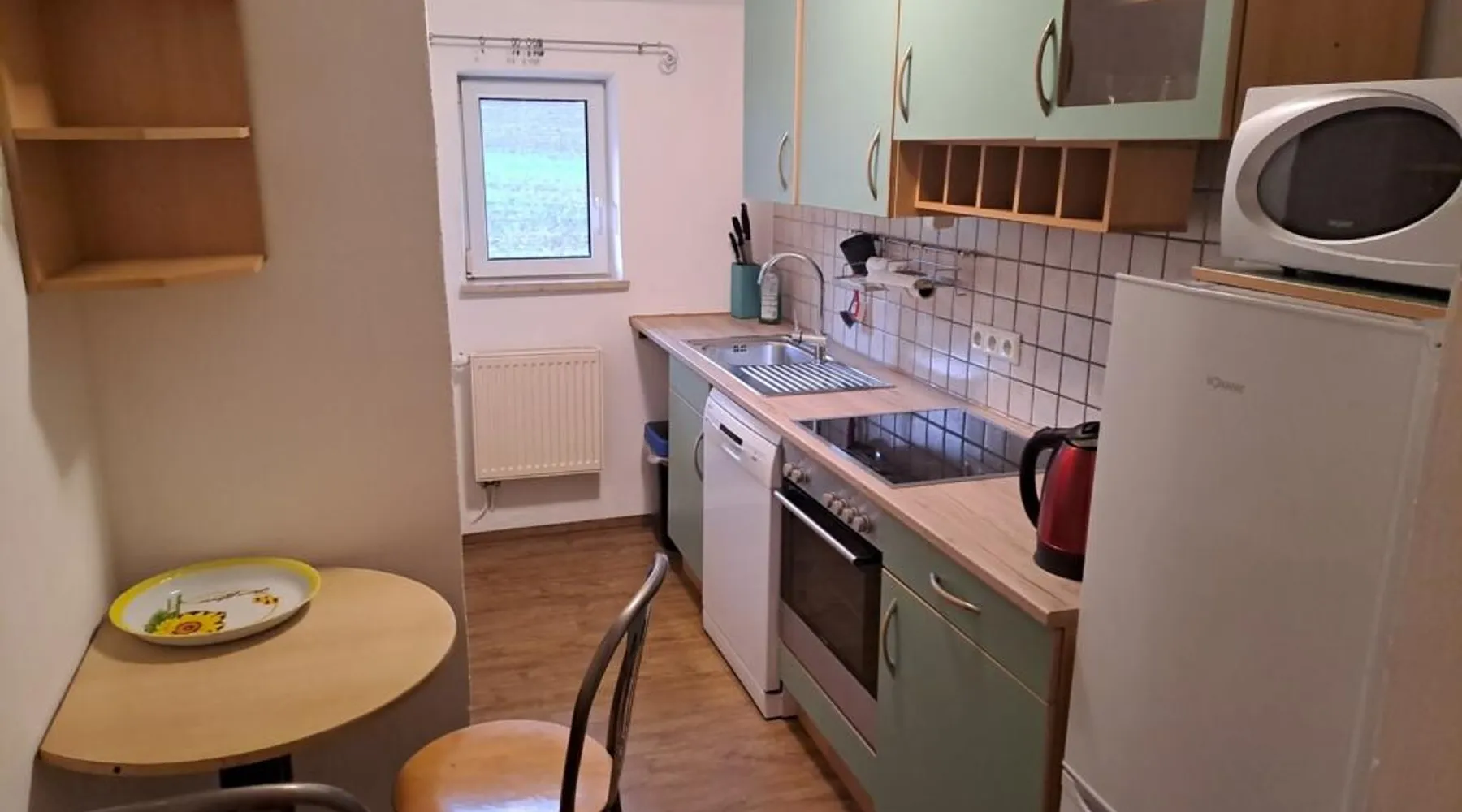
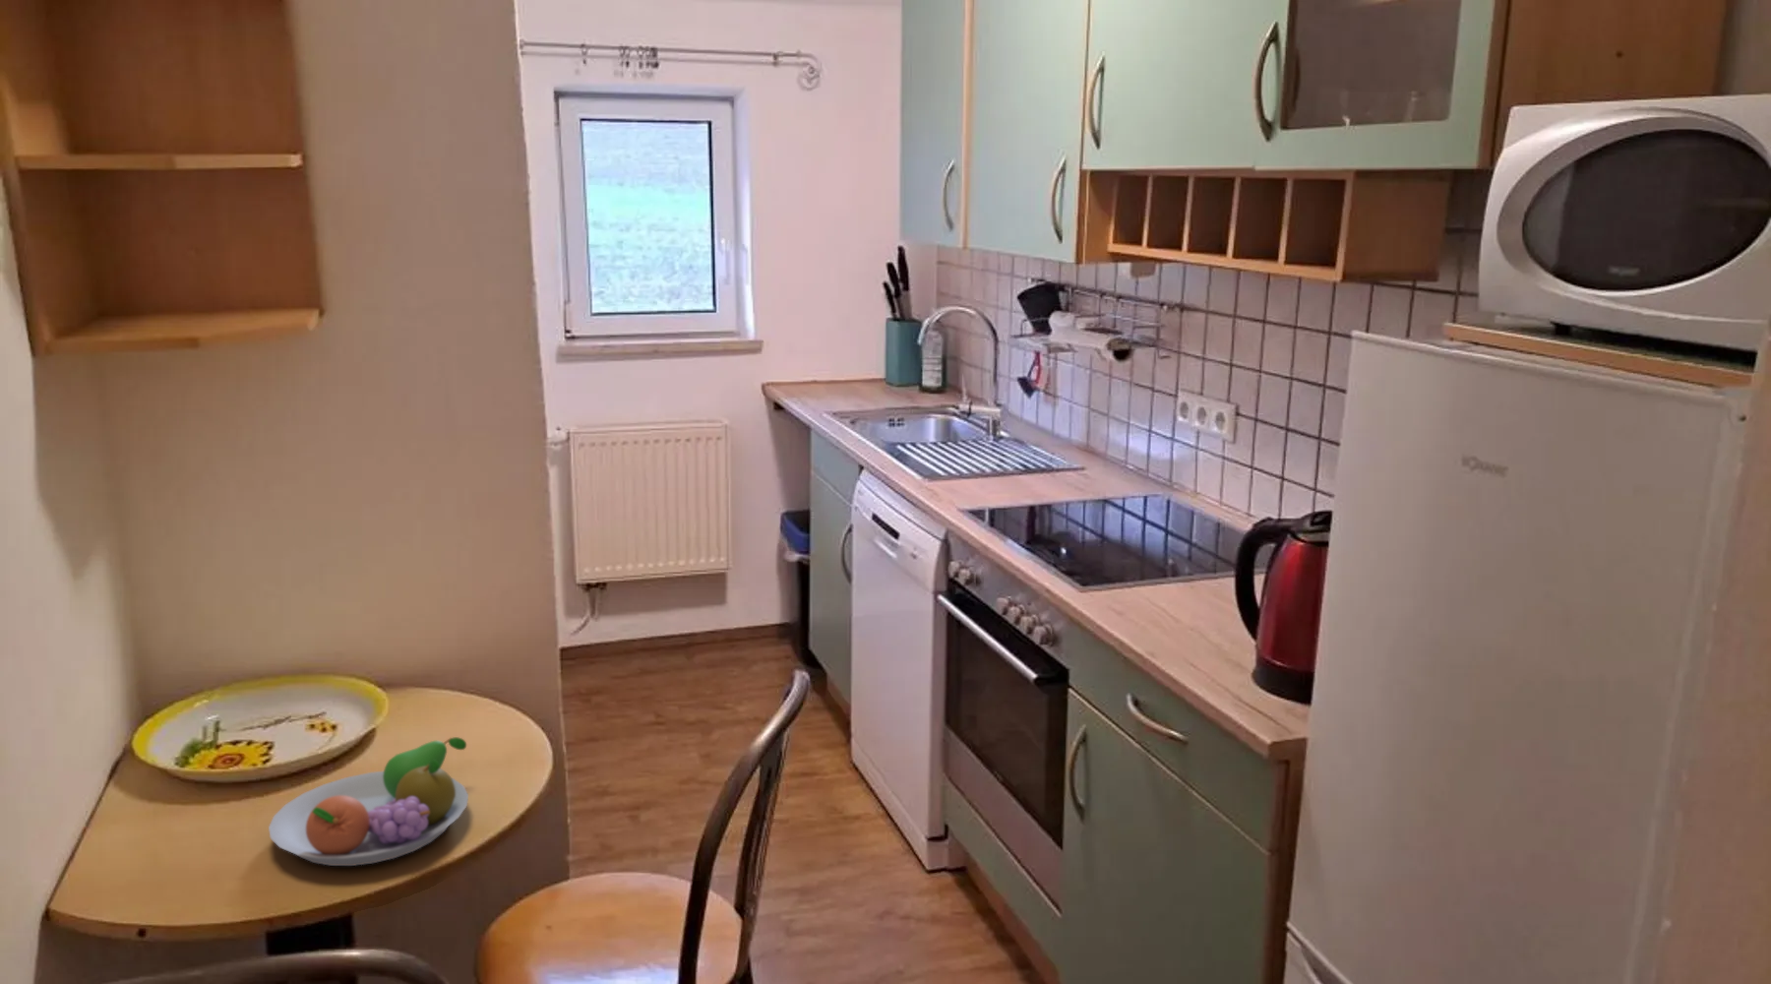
+ fruit bowl [268,736,469,866]
